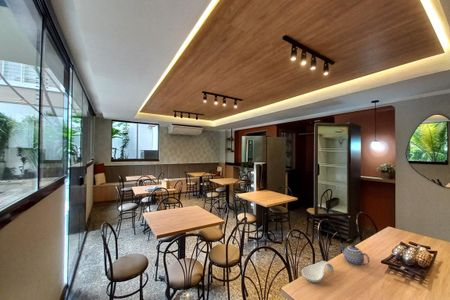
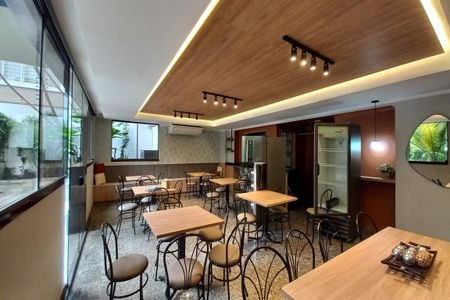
- spoon rest [301,260,335,283]
- teapot [339,243,371,266]
